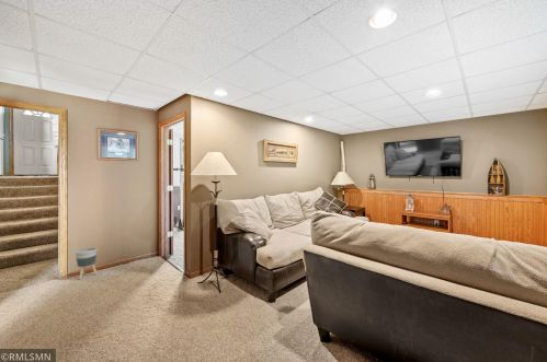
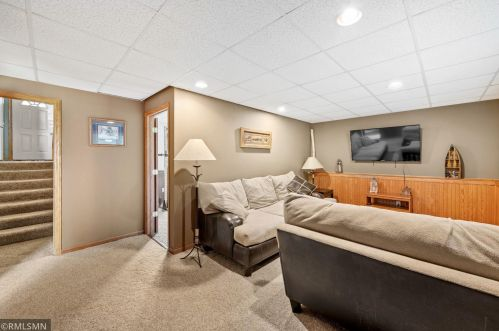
- planter [75,247,99,280]
